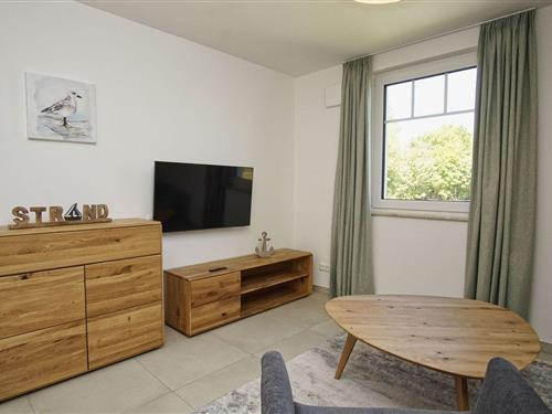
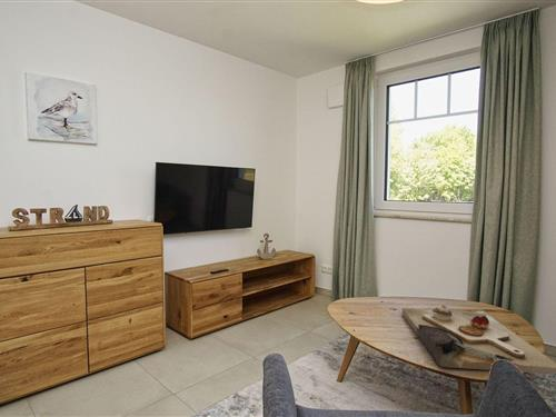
+ decorative tray [401,305,556,376]
